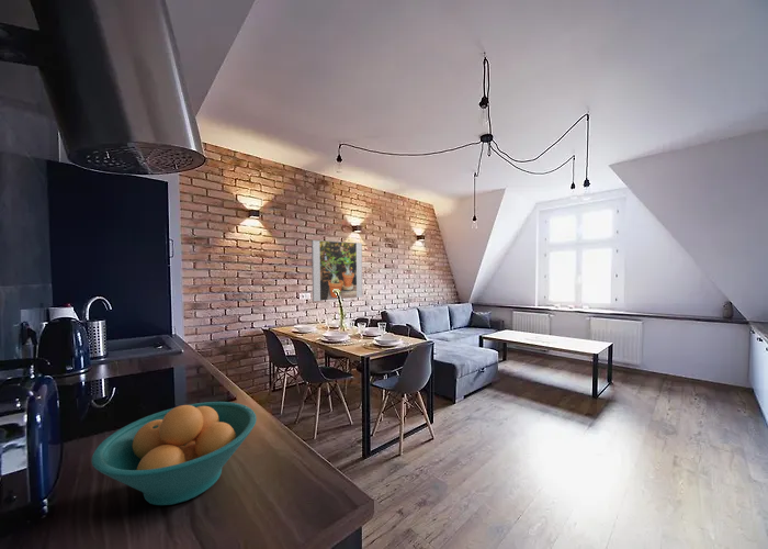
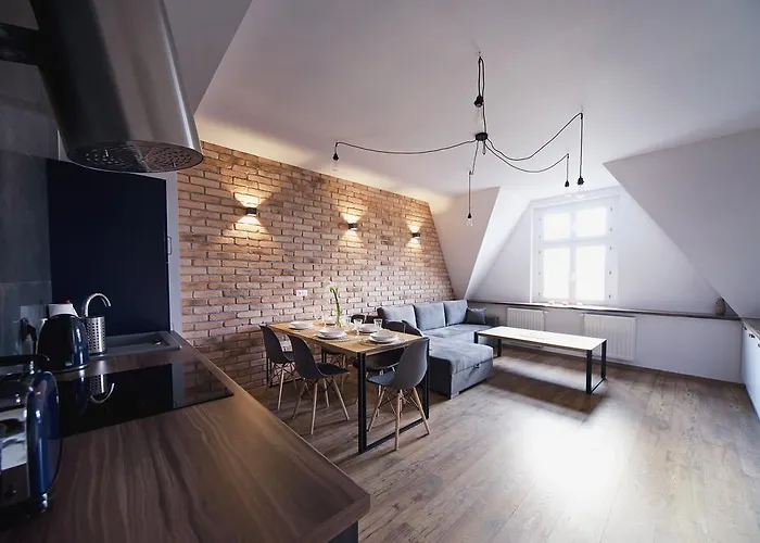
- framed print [310,239,363,302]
- fruit bowl [90,401,258,506]
